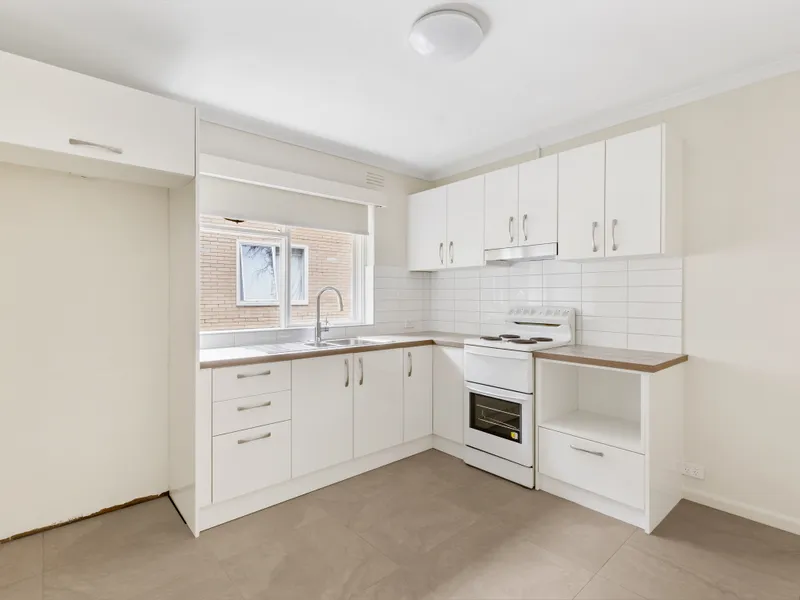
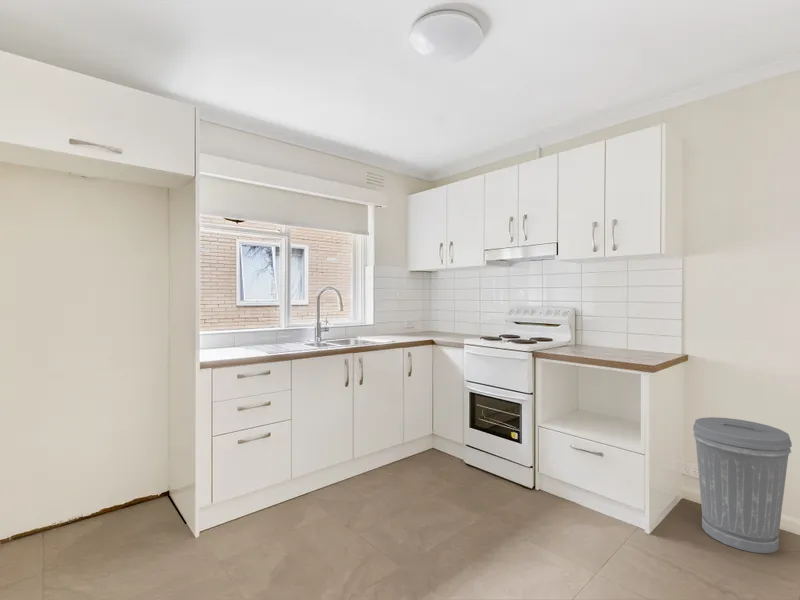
+ trash can [692,416,793,554]
